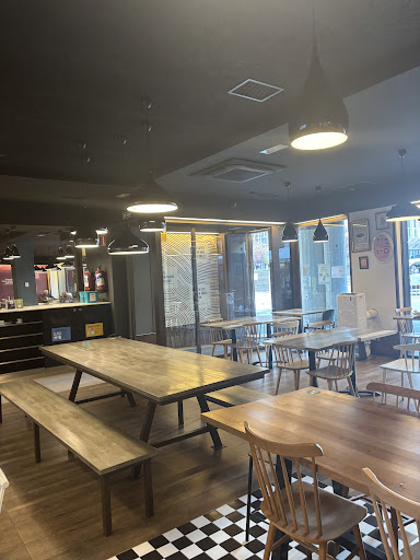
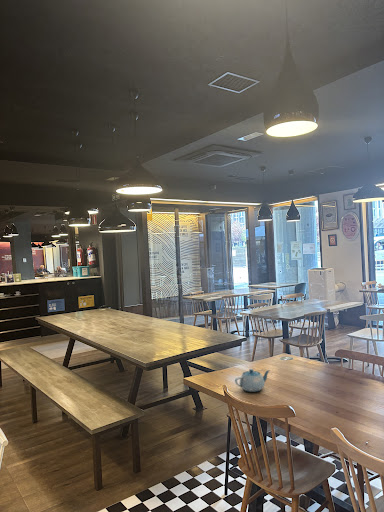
+ chinaware [234,368,271,393]
